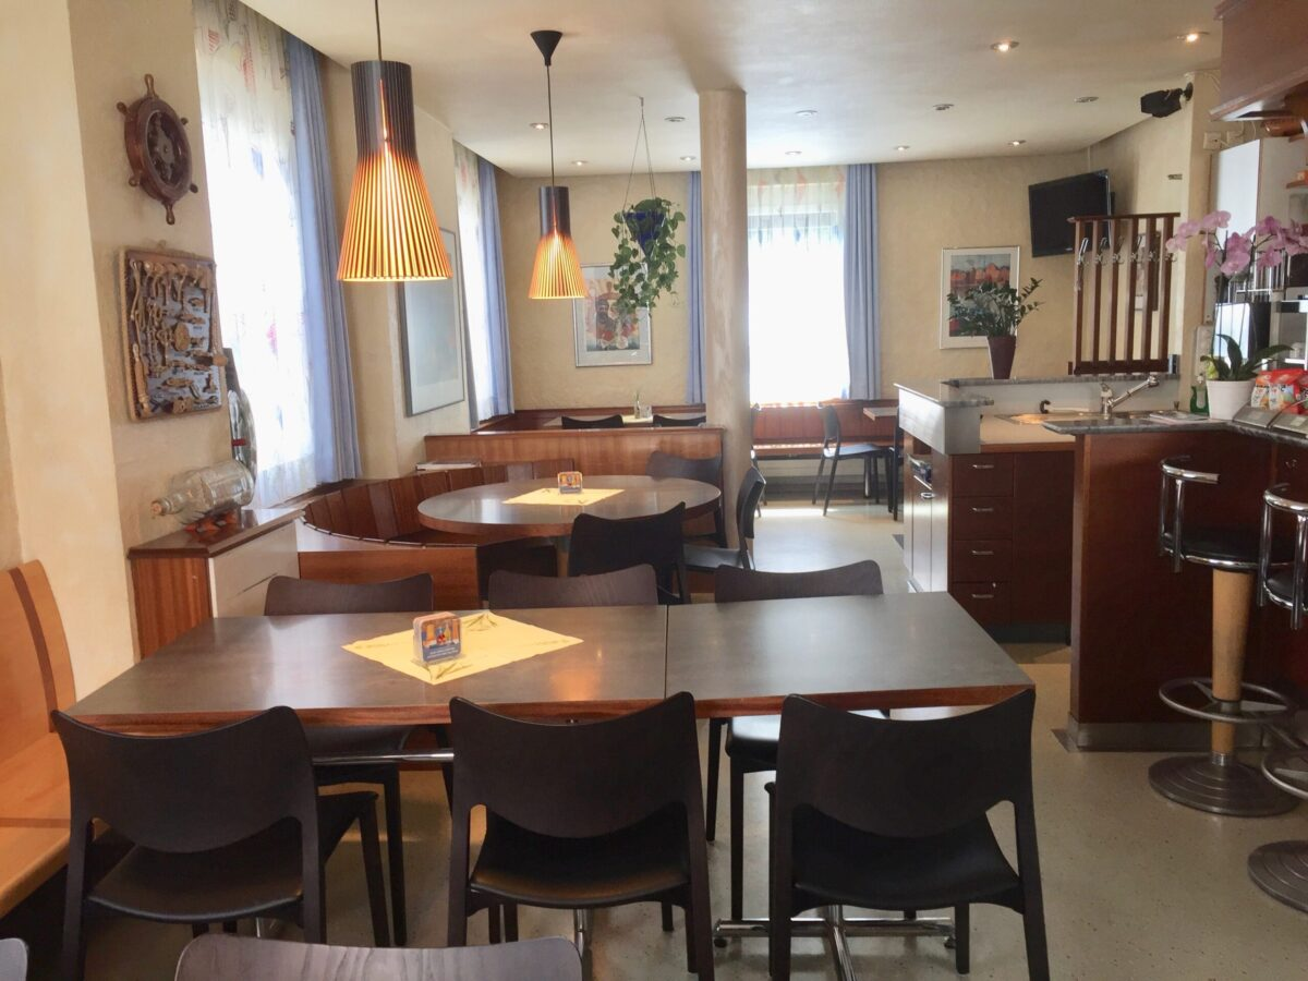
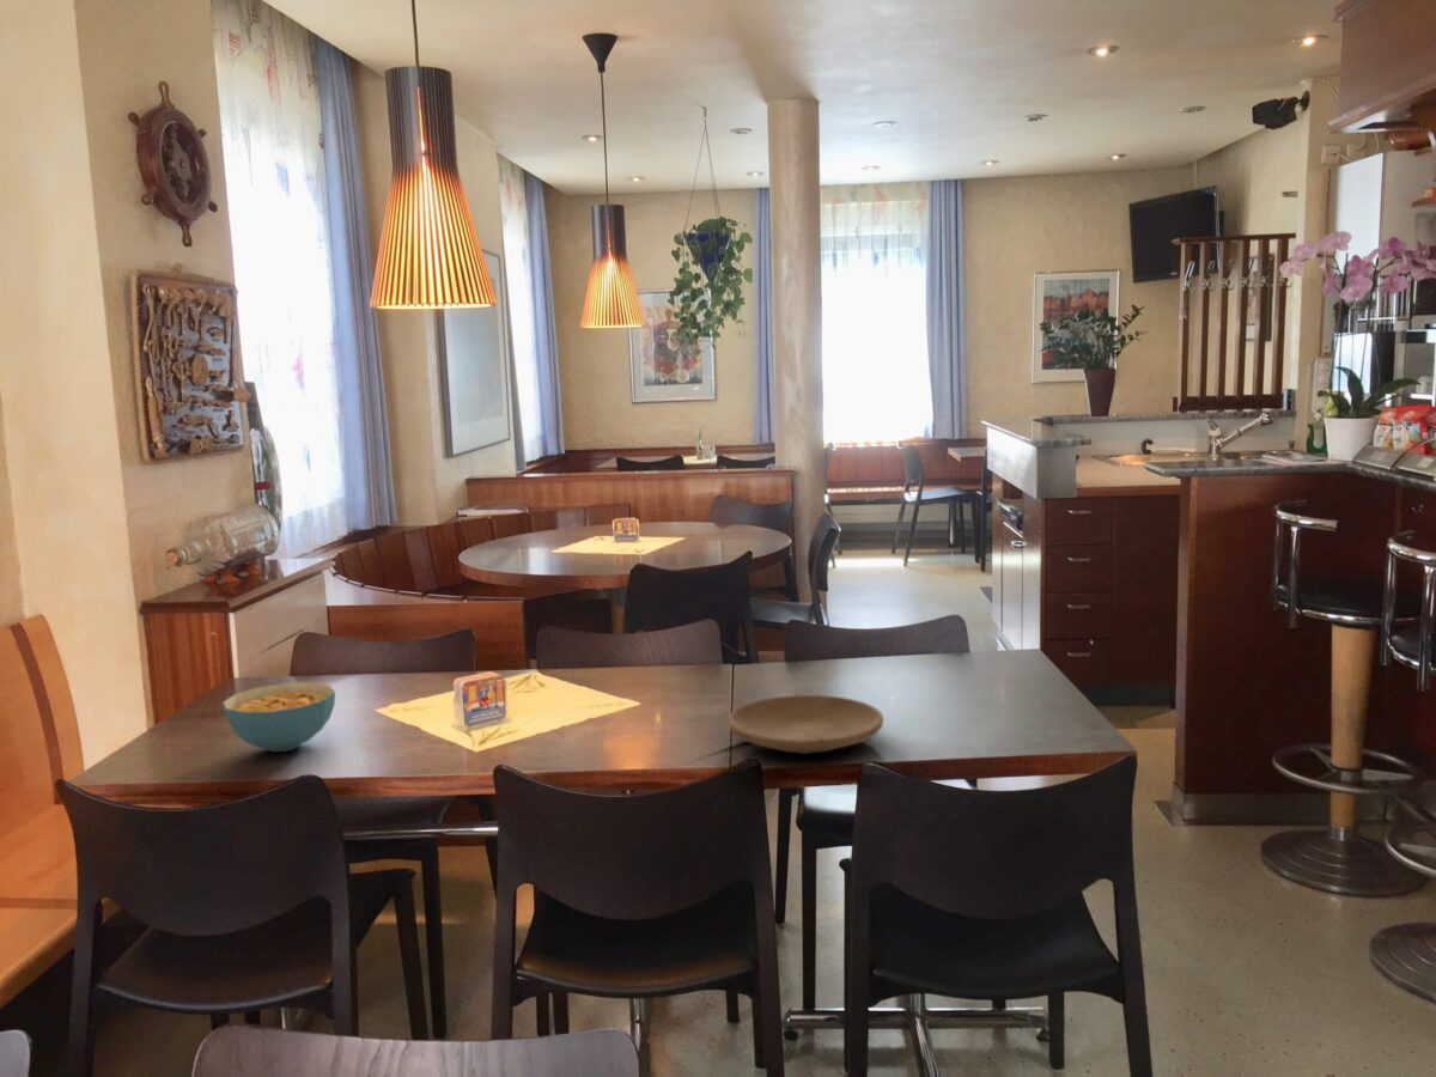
+ plate [728,694,884,755]
+ cereal bowl [221,681,336,753]
